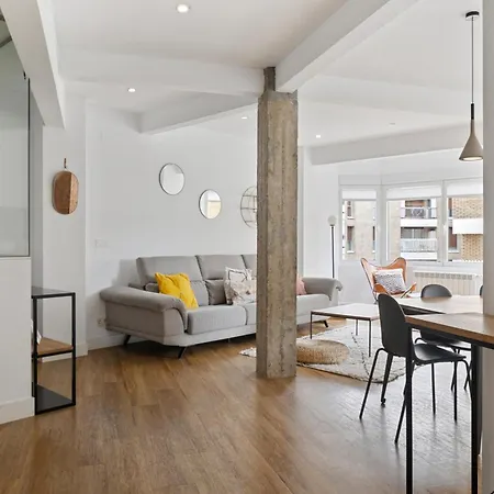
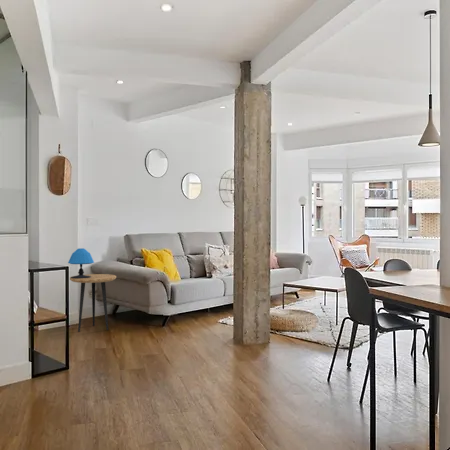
+ side table [69,273,117,333]
+ table lamp [67,247,95,278]
